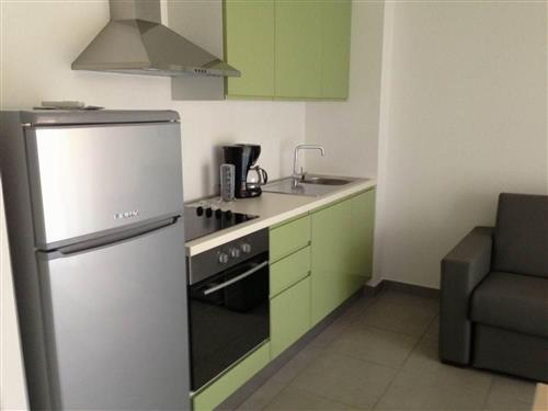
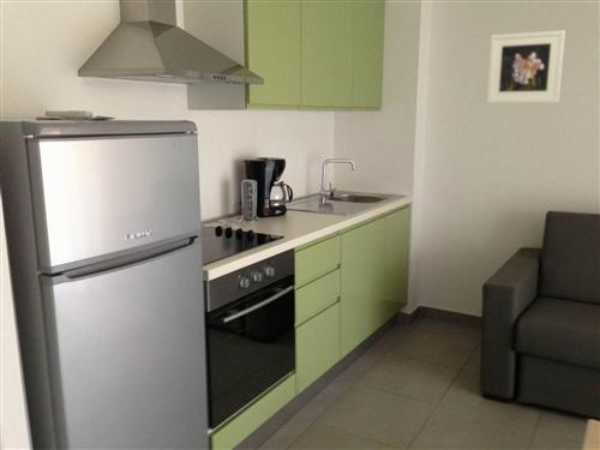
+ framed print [486,29,566,104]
